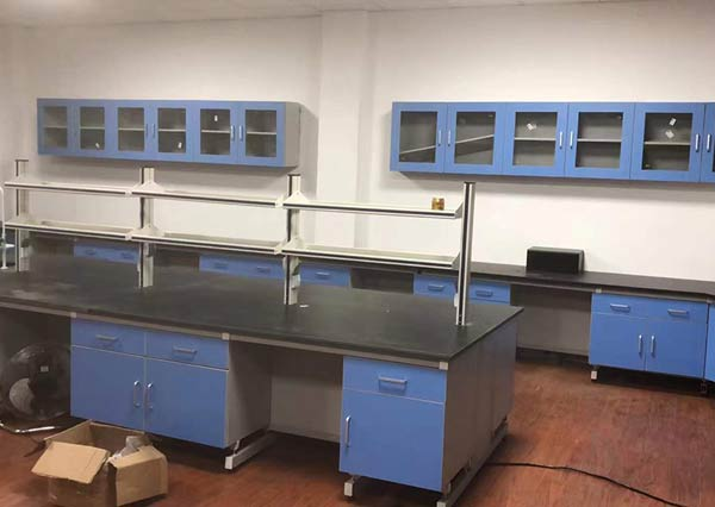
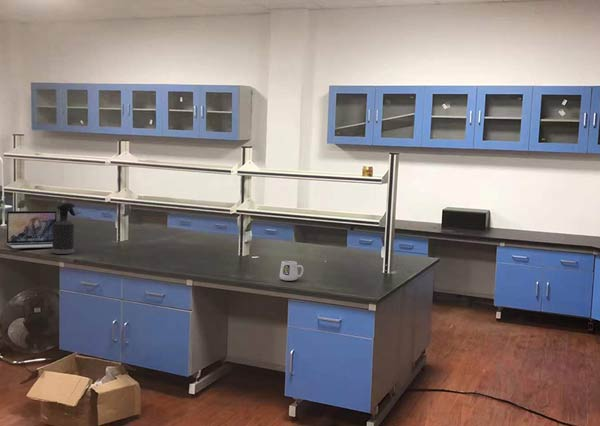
+ spray bottle [51,202,77,255]
+ mug [279,260,305,282]
+ laptop [6,210,58,249]
